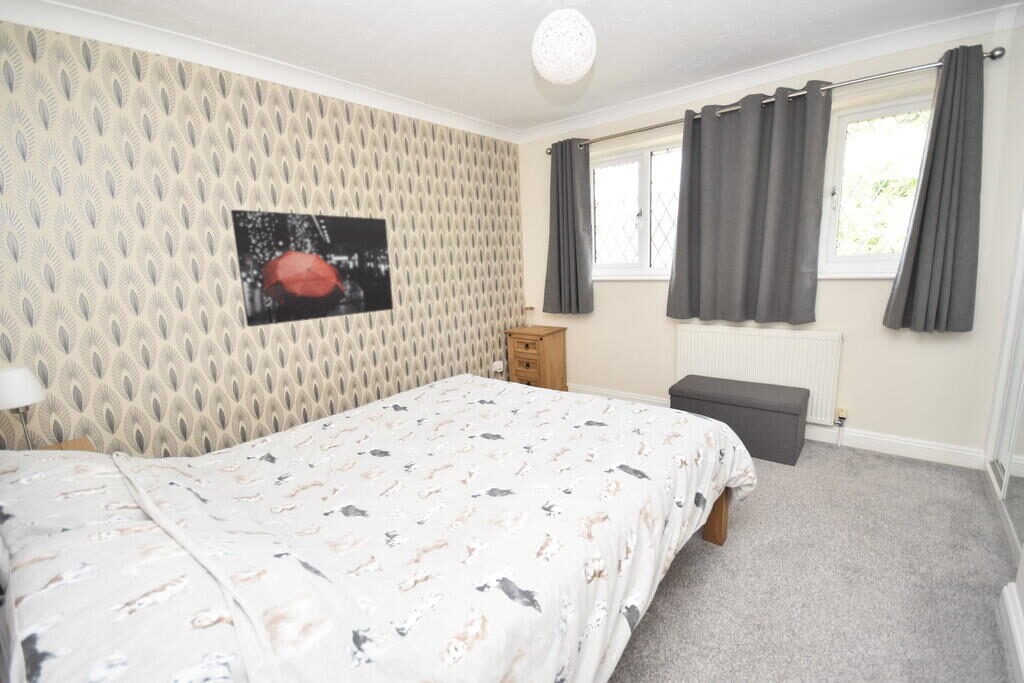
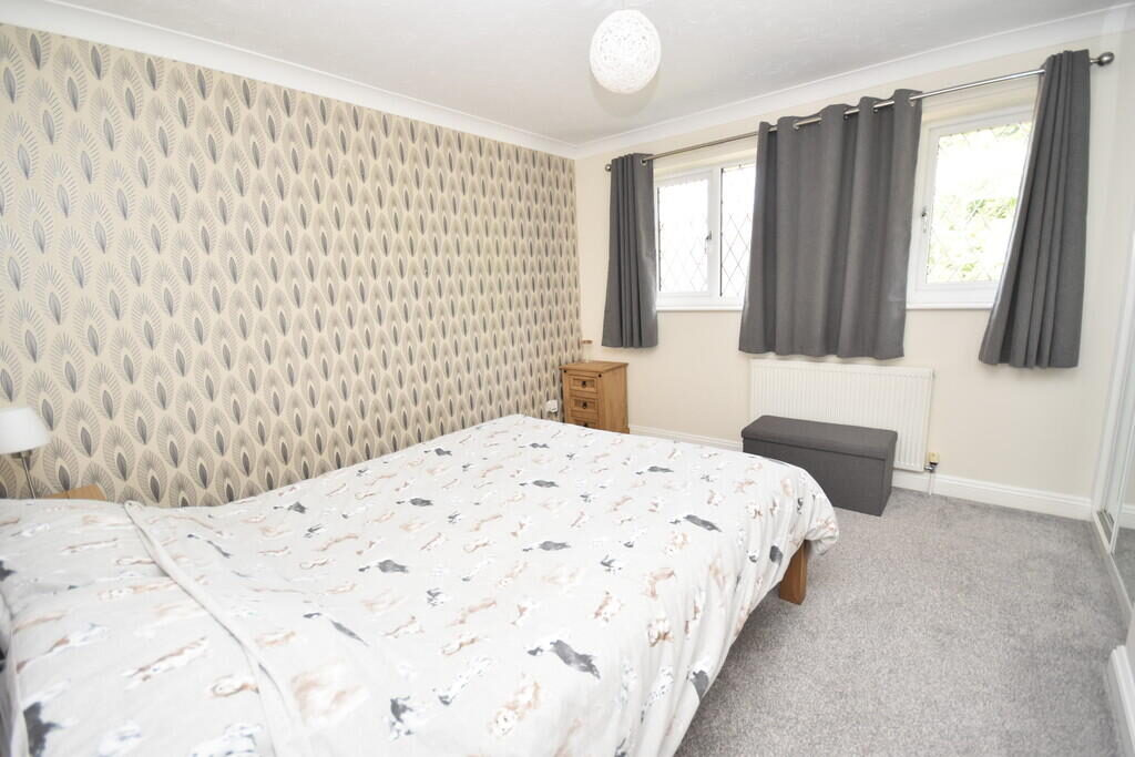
- wall art [230,209,394,328]
